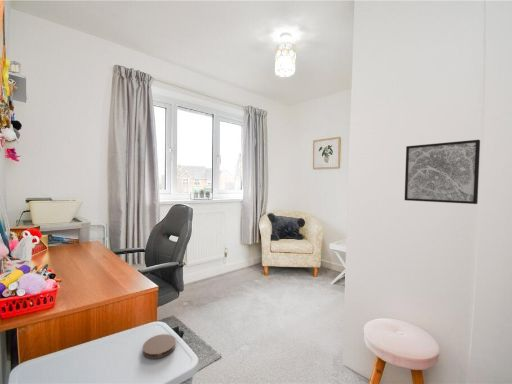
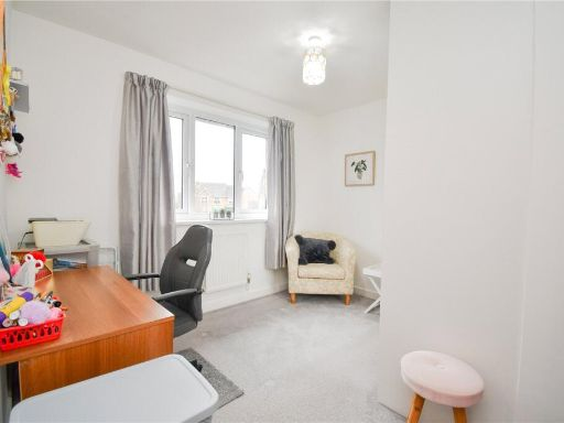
- wall art [404,139,481,205]
- coaster [142,333,177,360]
